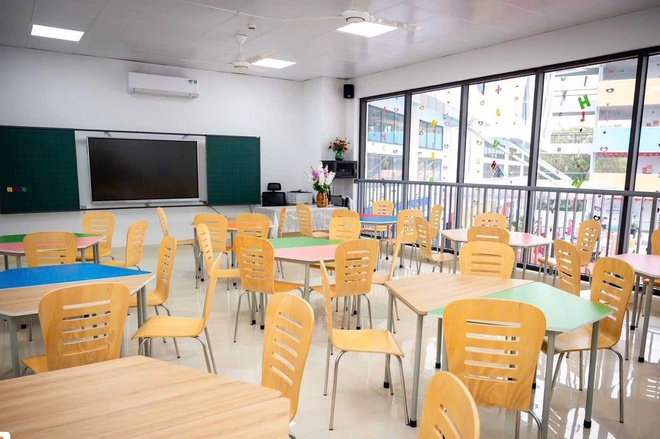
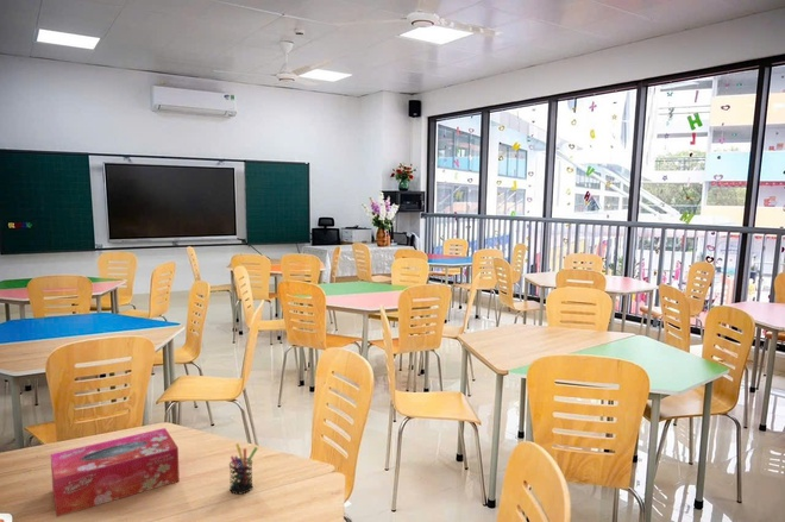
+ tissue box [50,427,181,517]
+ pen holder [228,442,258,495]
